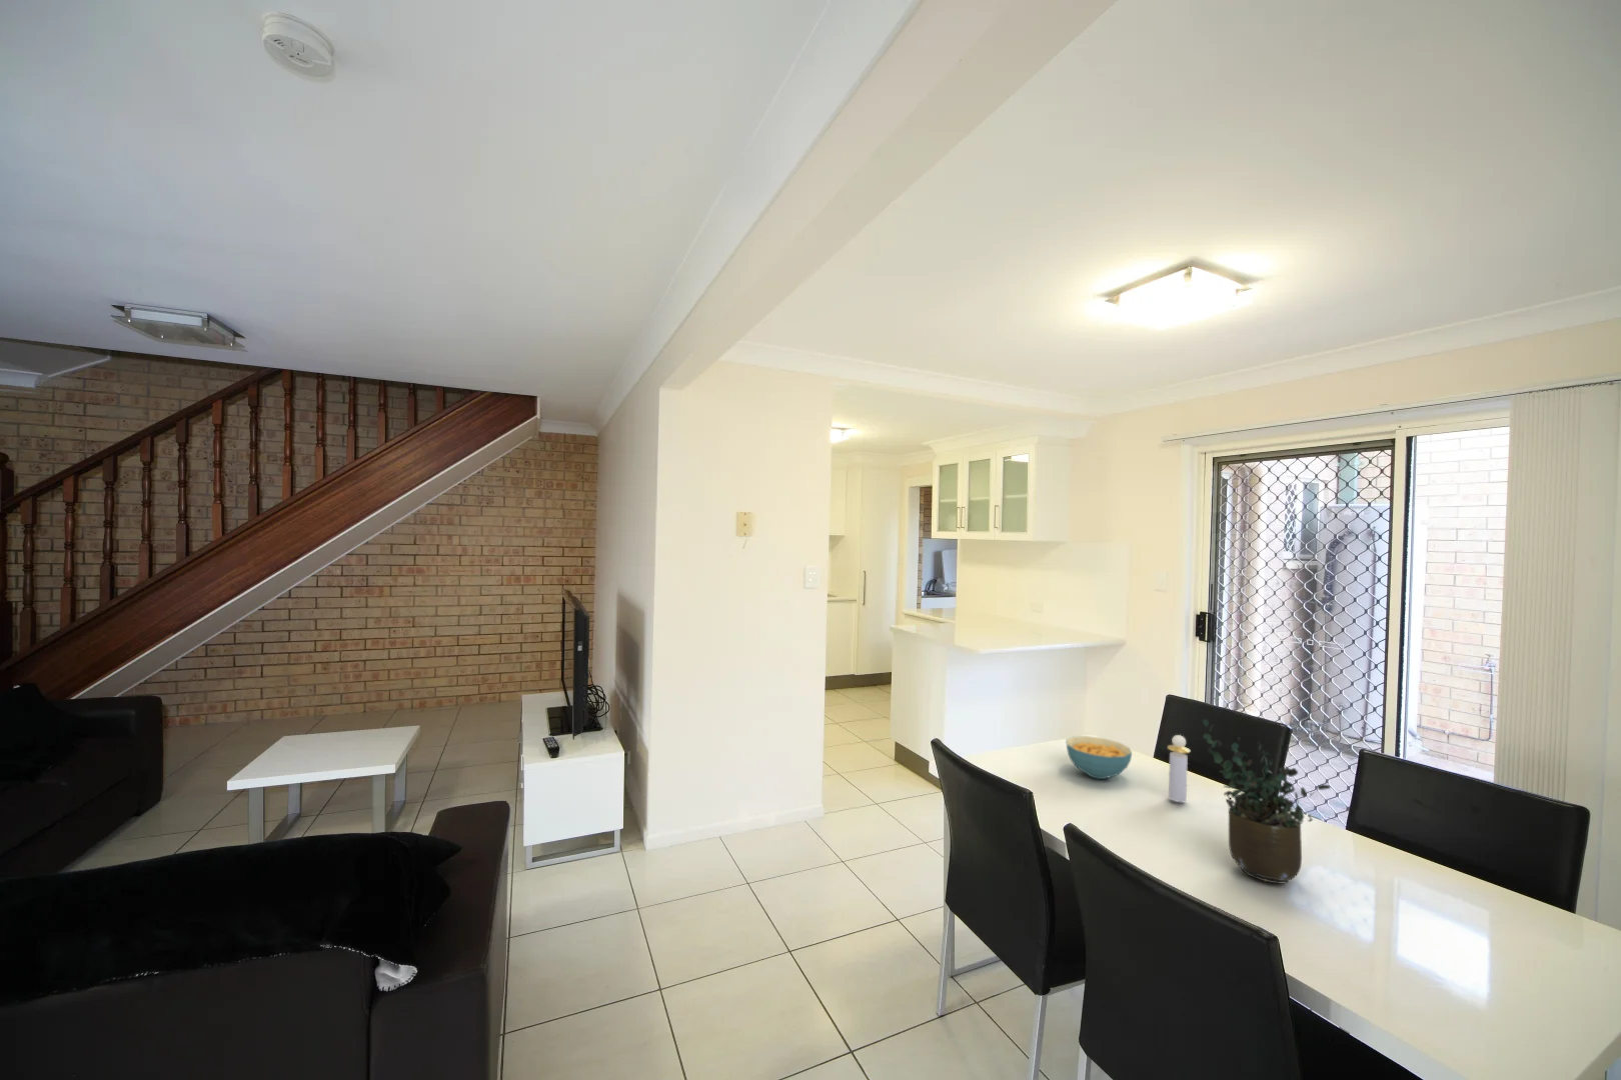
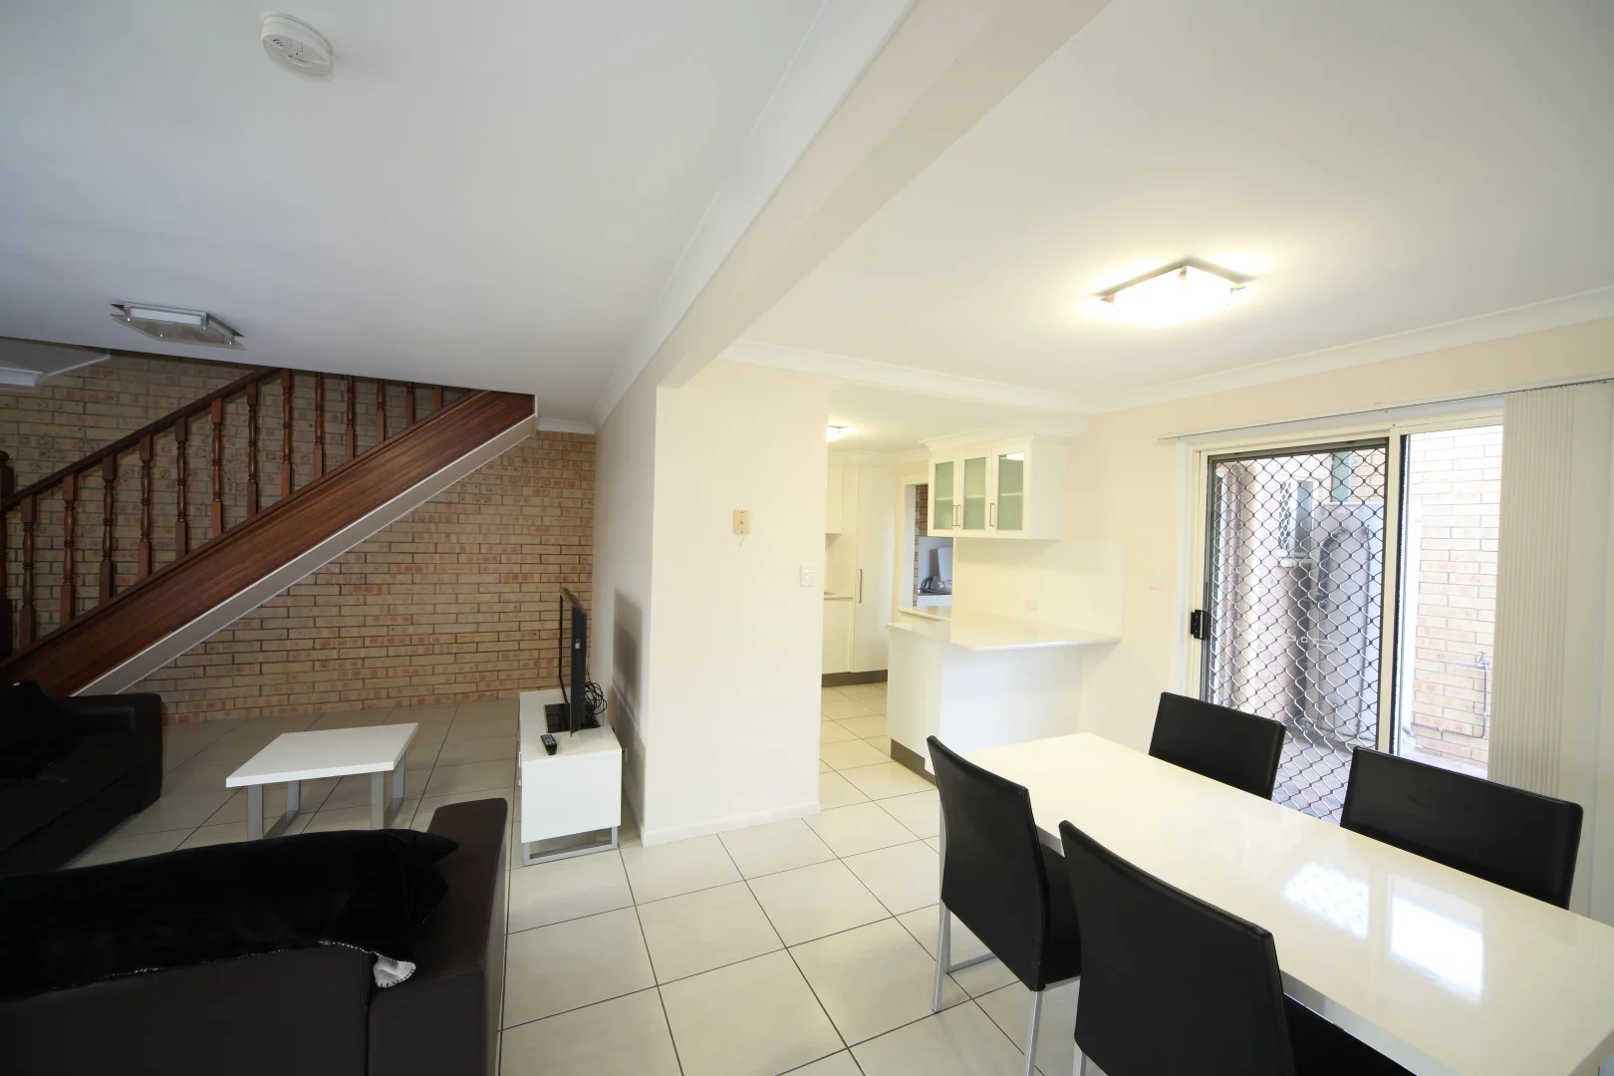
- potted plant [1201,718,1332,885]
- perfume bottle [1166,734,1190,803]
- cereal bowl [1065,735,1133,780]
